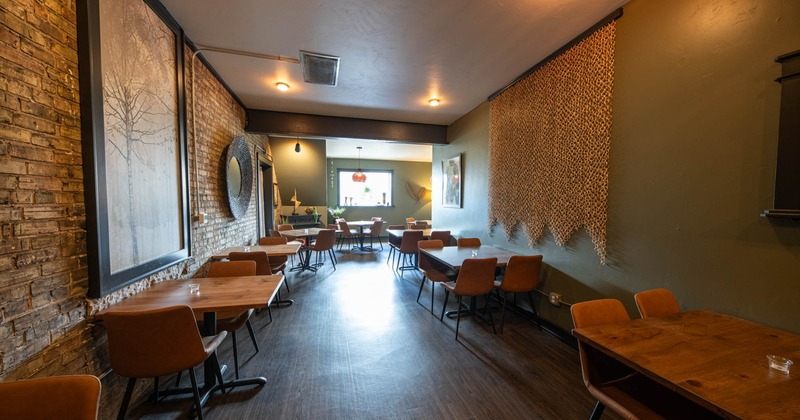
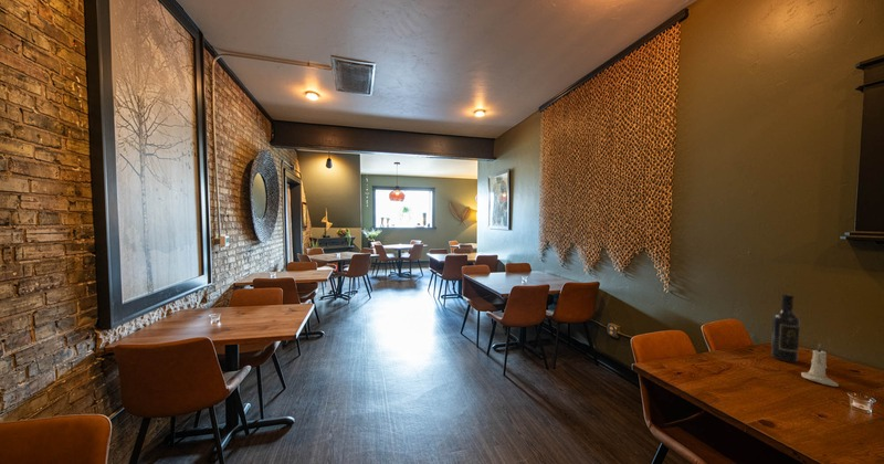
+ candle [800,342,840,388]
+ wine bottle [770,293,801,363]
